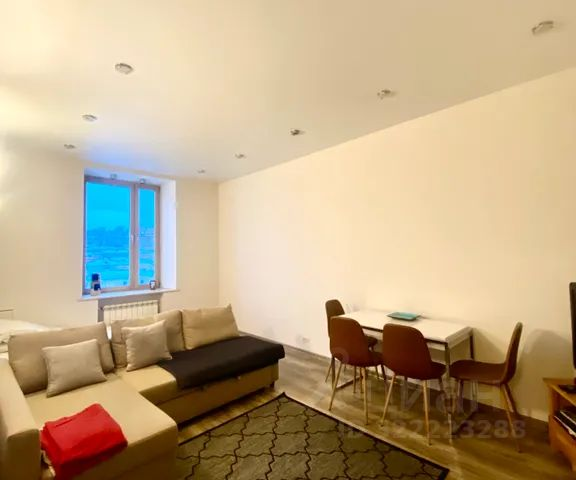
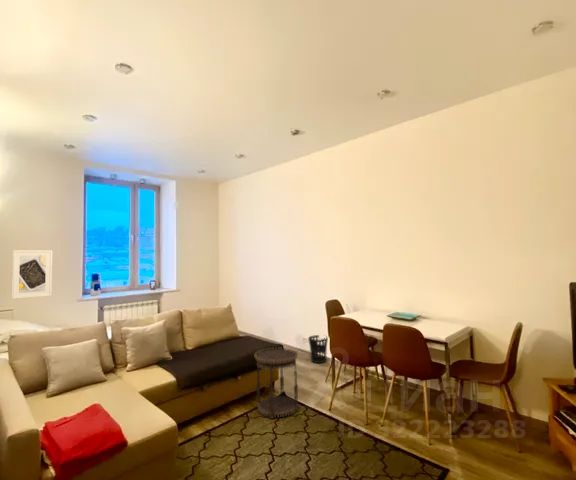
+ wastebasket [307,334,329,364]
+ side table [253,347,299,420]
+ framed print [11,249,53,300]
